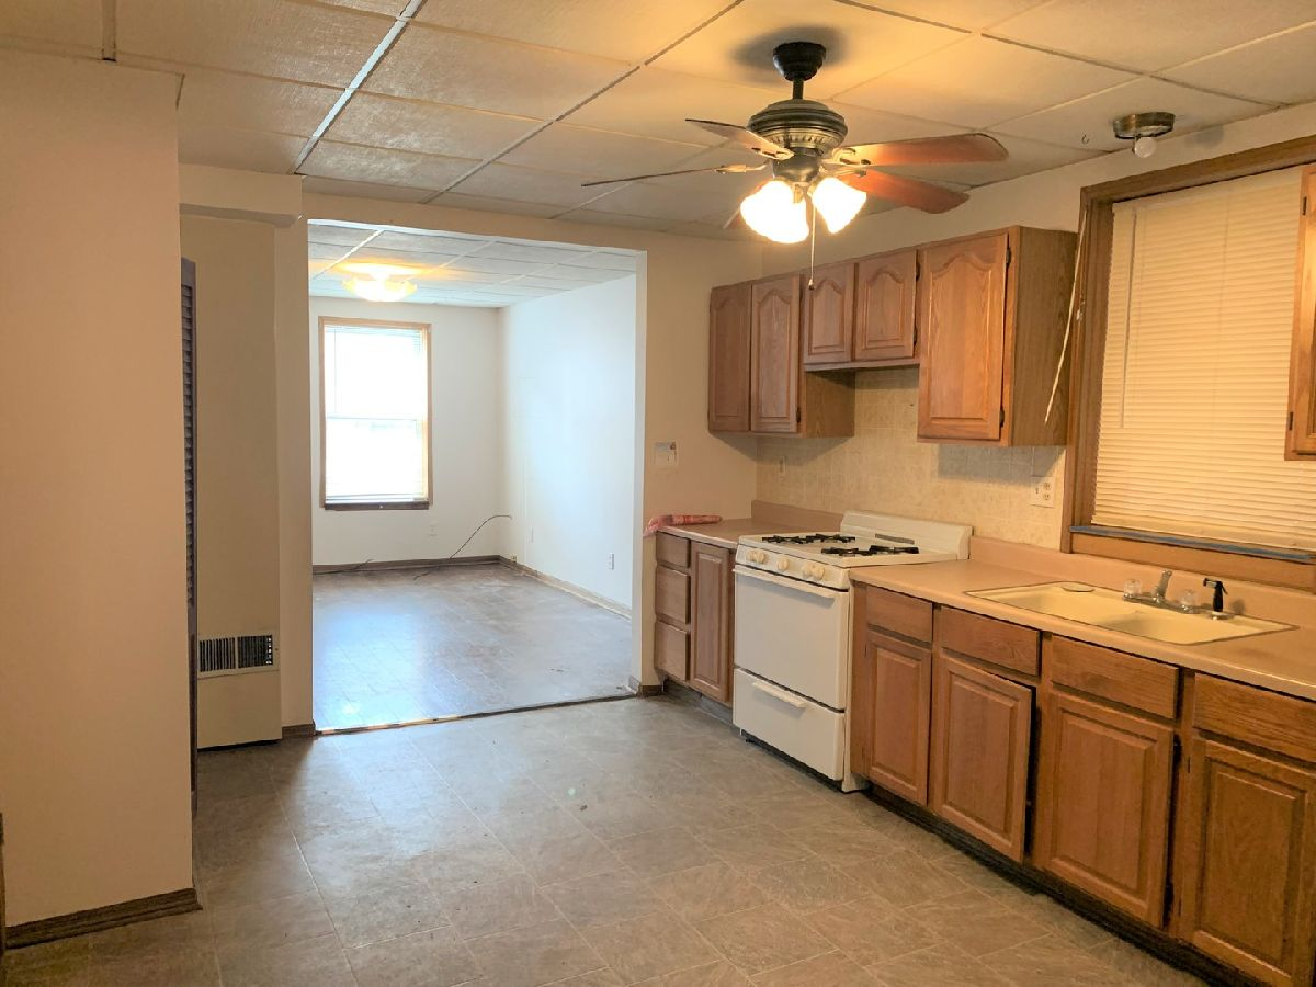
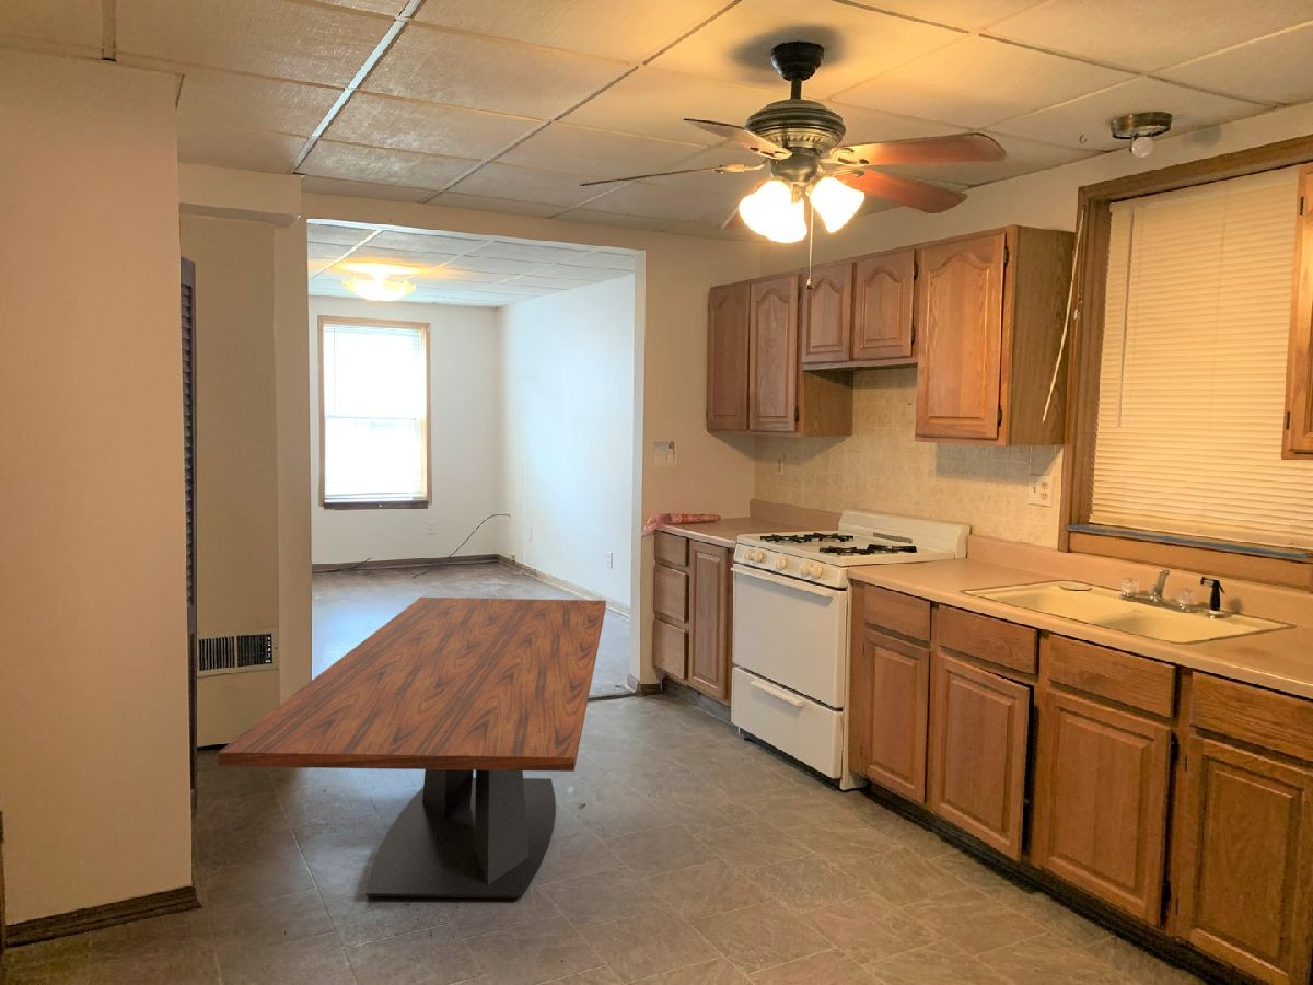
+ dining table [217,596,607,899]
